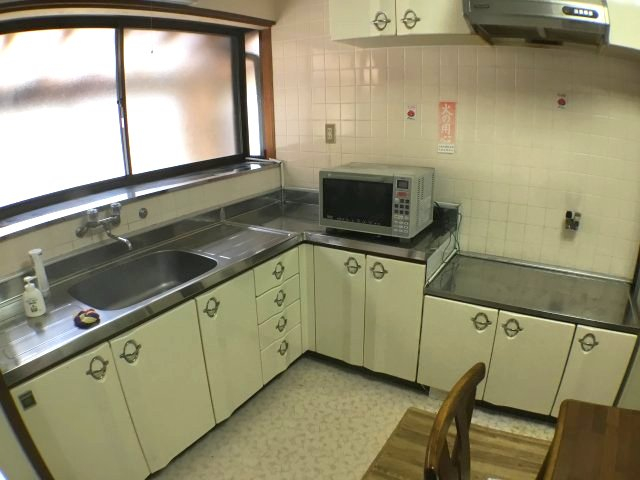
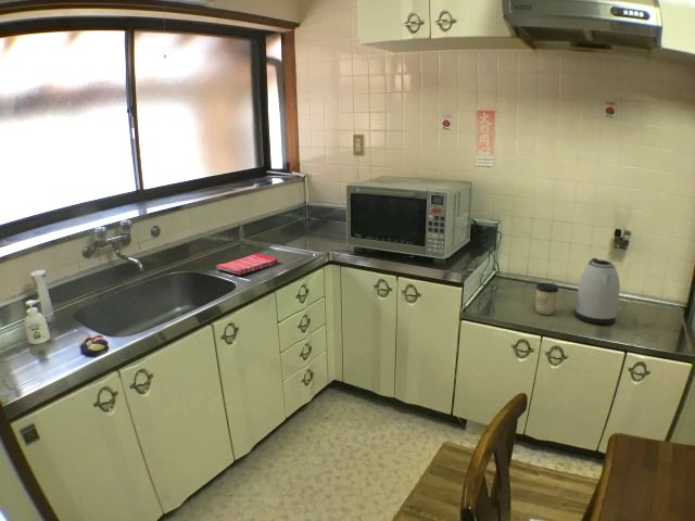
+ dish towel [215,253,279,276]
+ kettle [574,257,621,325]
+ cup [534,282,559,316]
